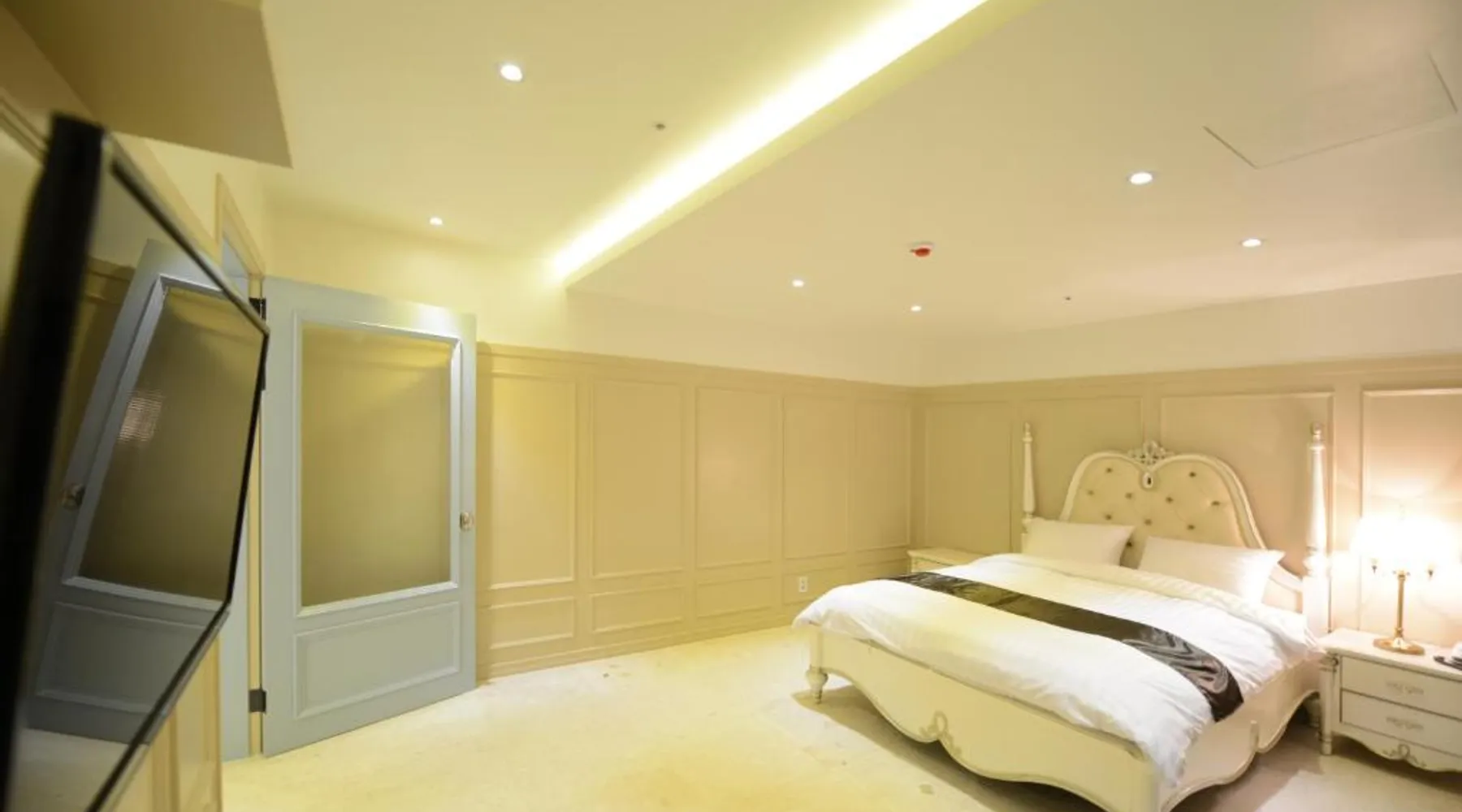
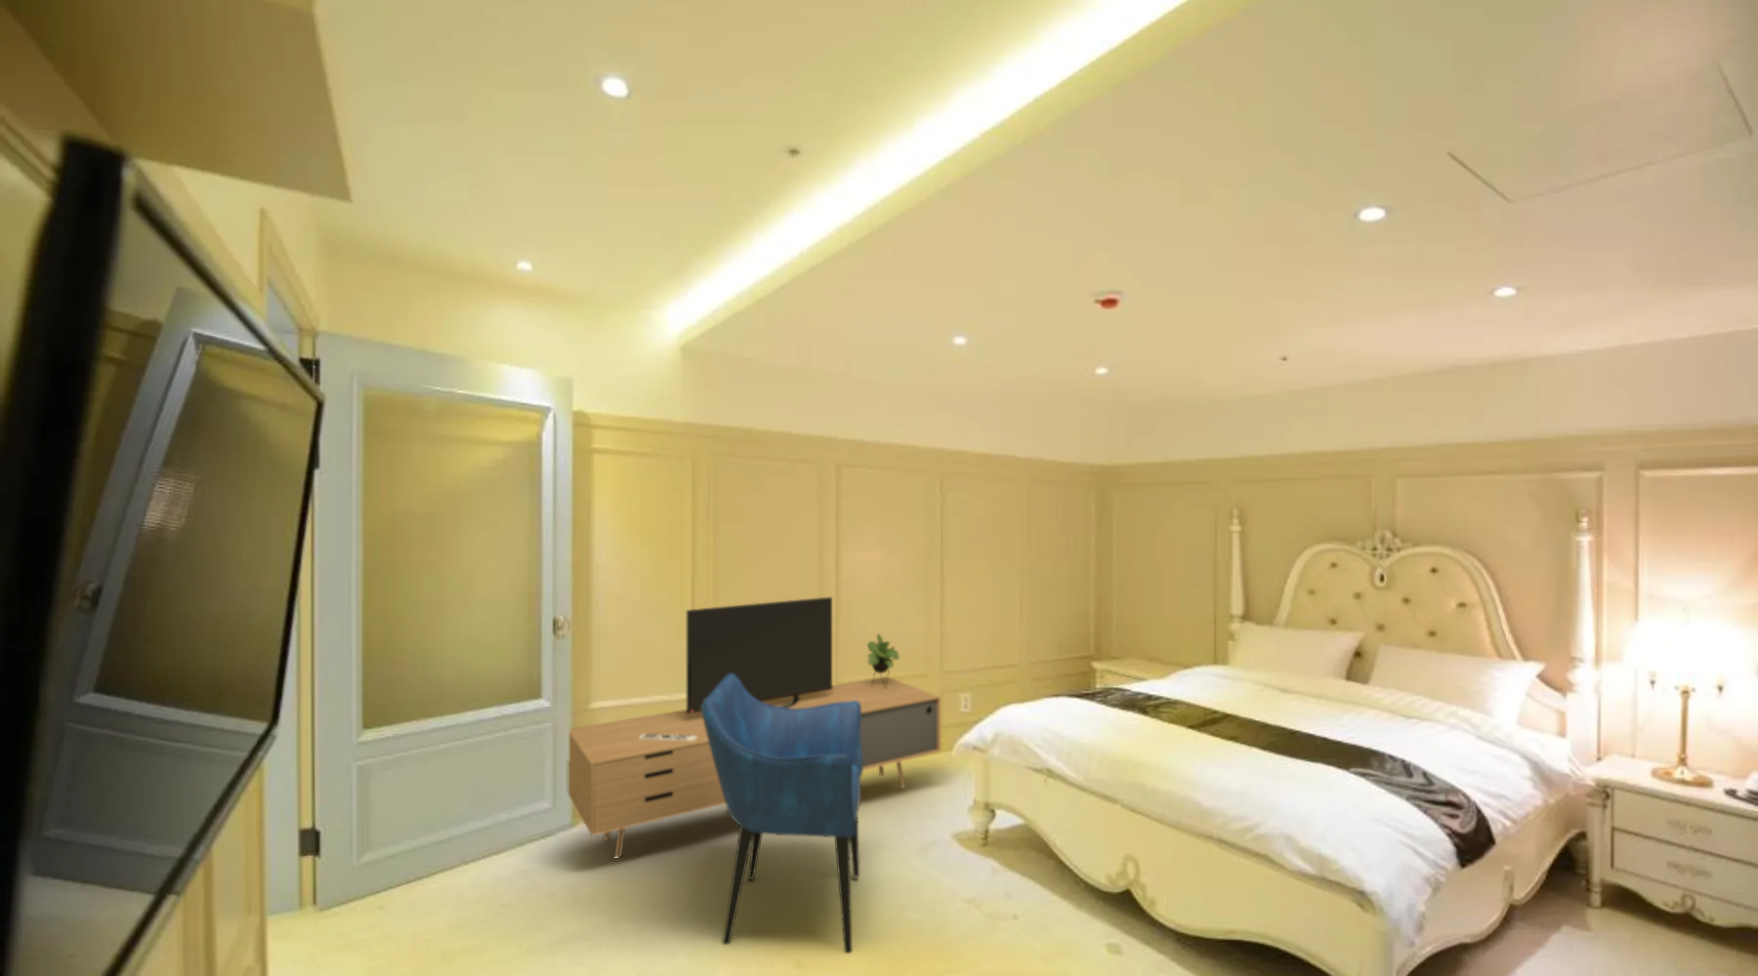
+ media console [568,596,942,859]
+ armchair [701,673,863,954]
